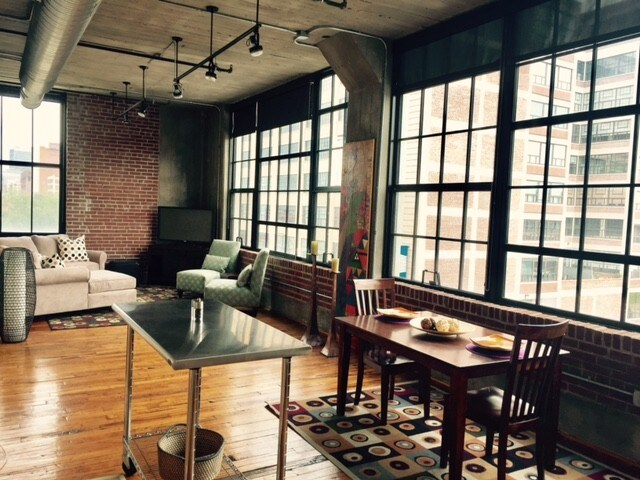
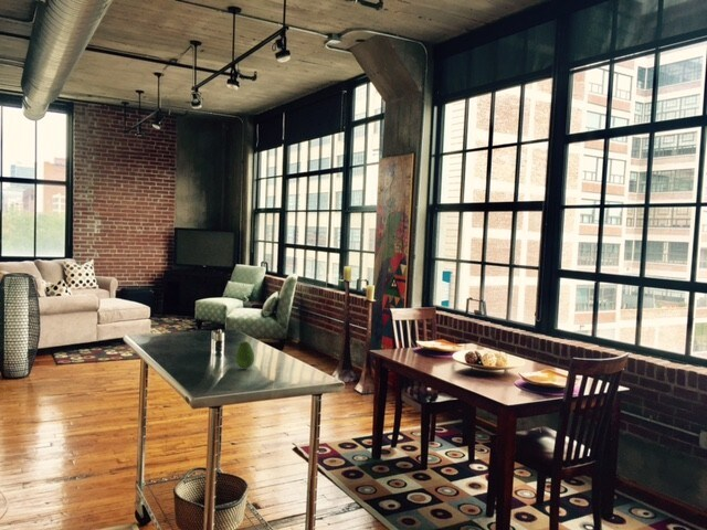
+ fruit [235,340,255,370]
